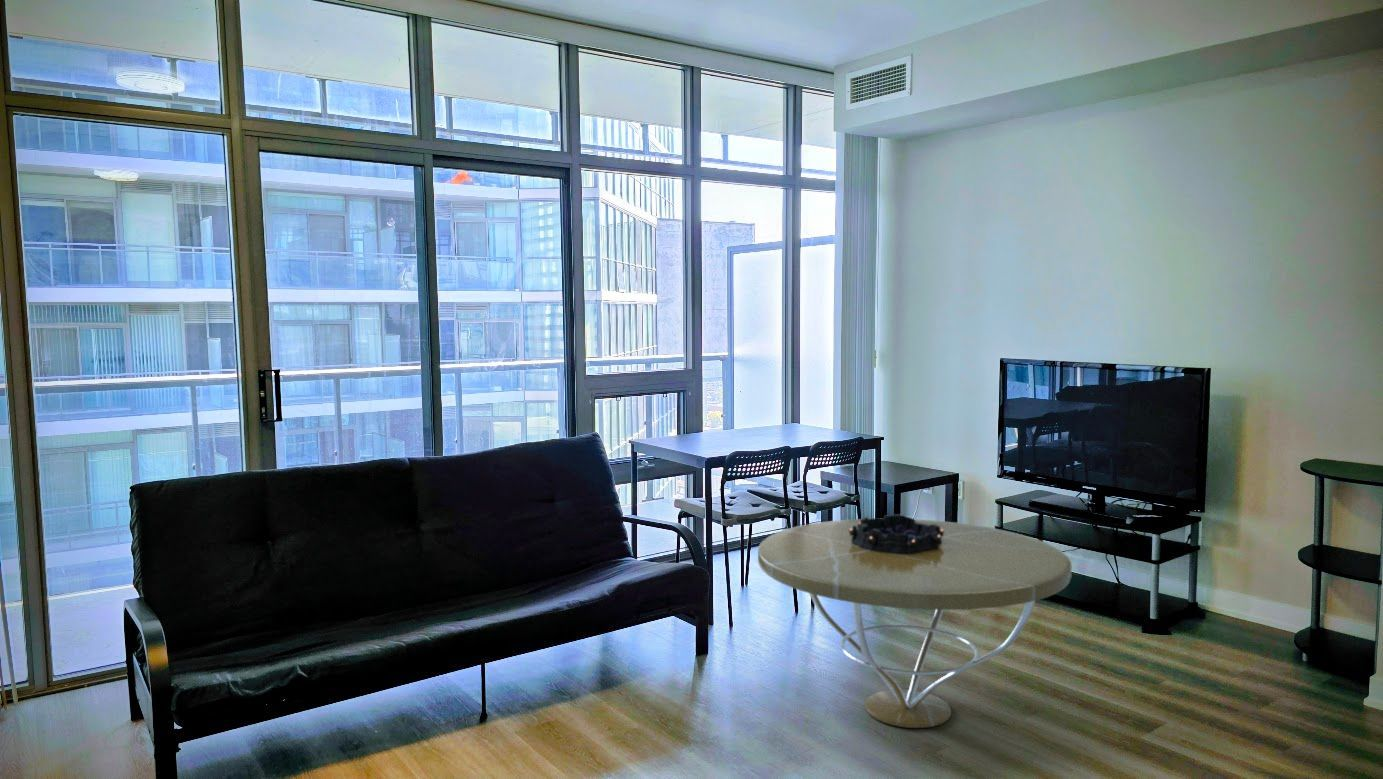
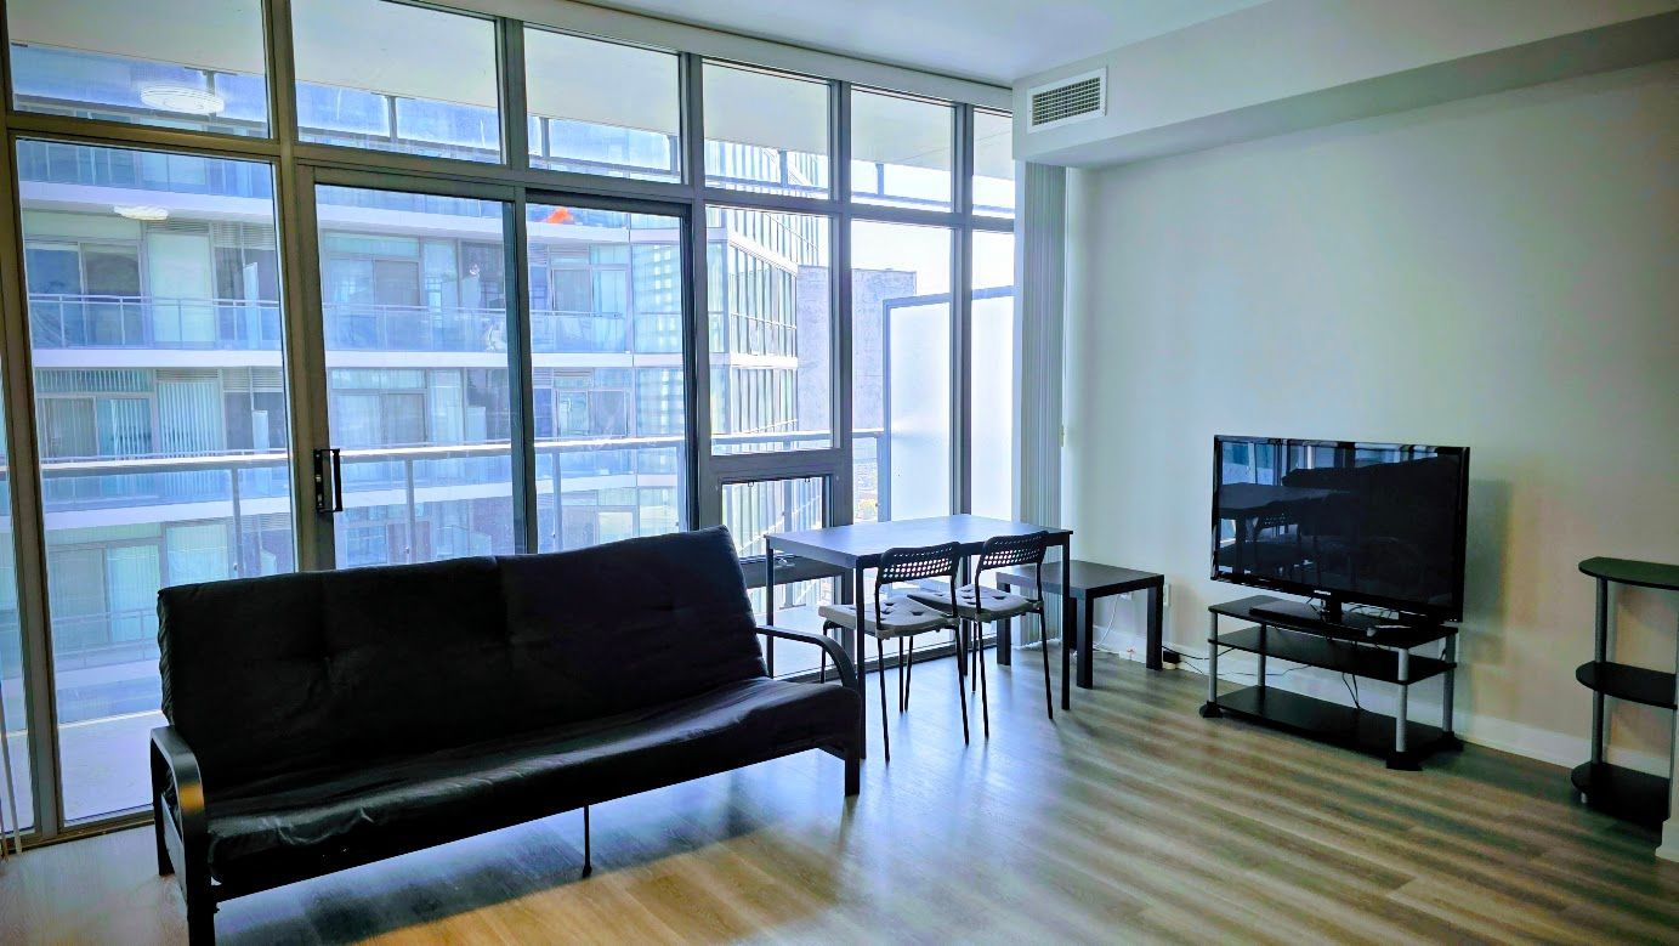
- decorative bowl [849,513,944,554]
- coffee table [757,518,1072,729]
